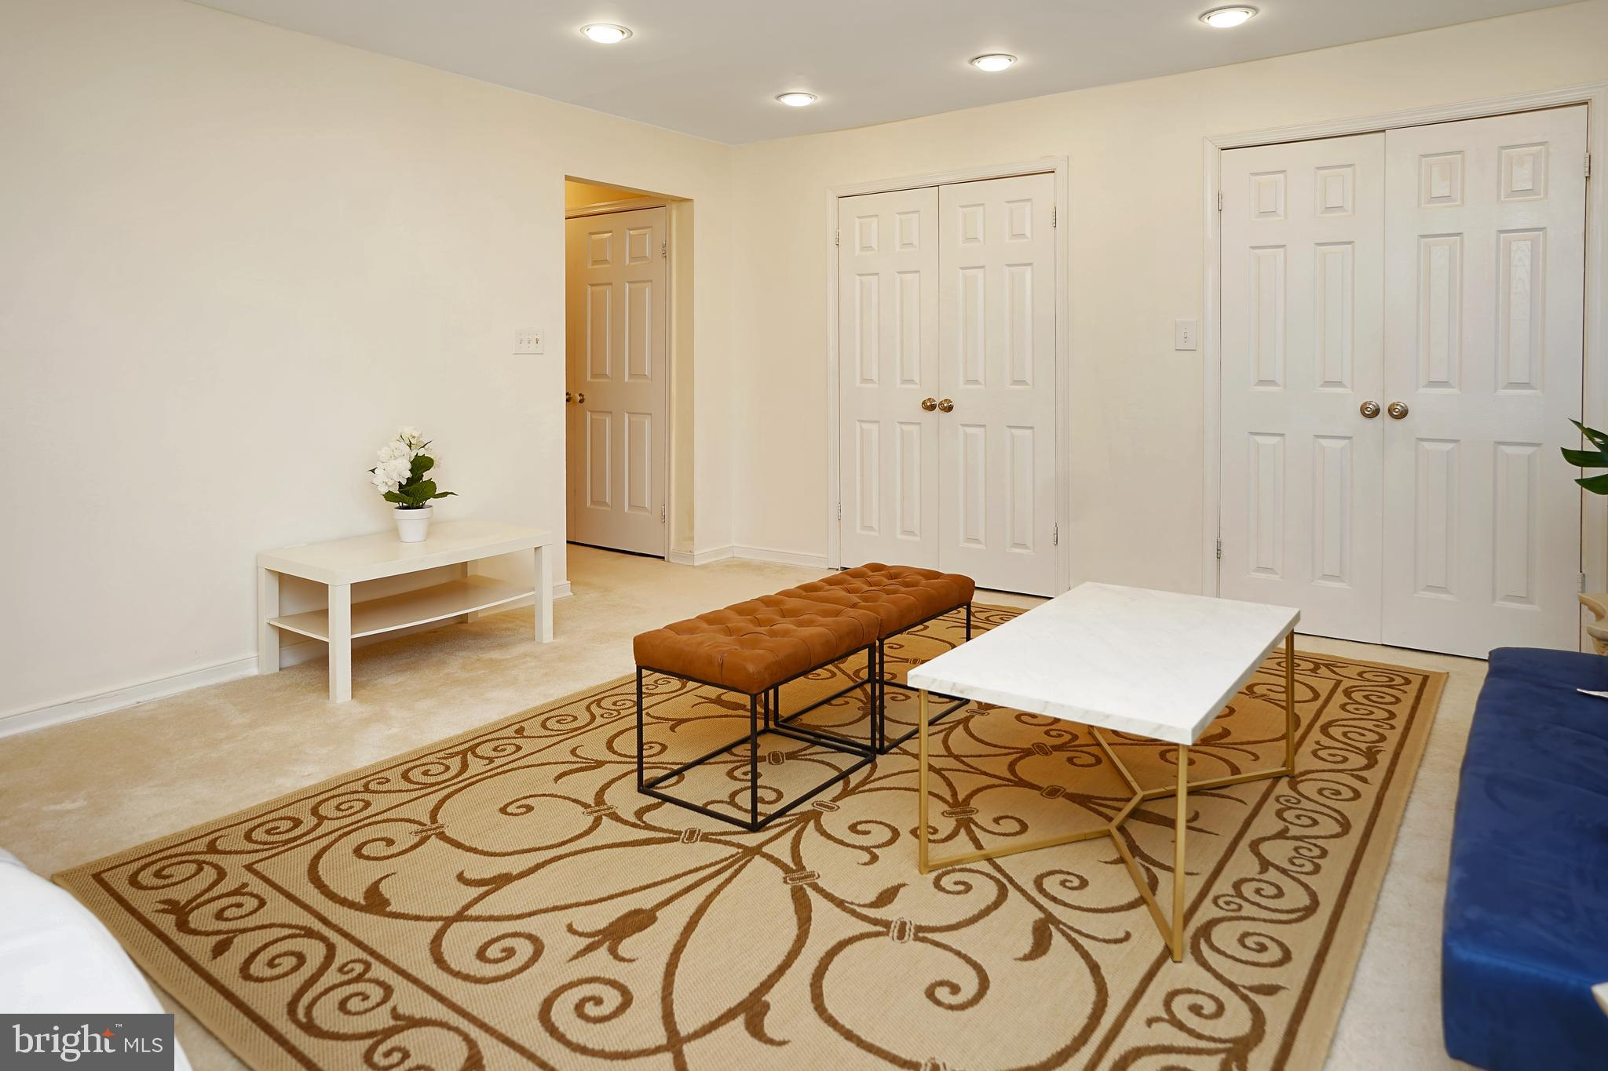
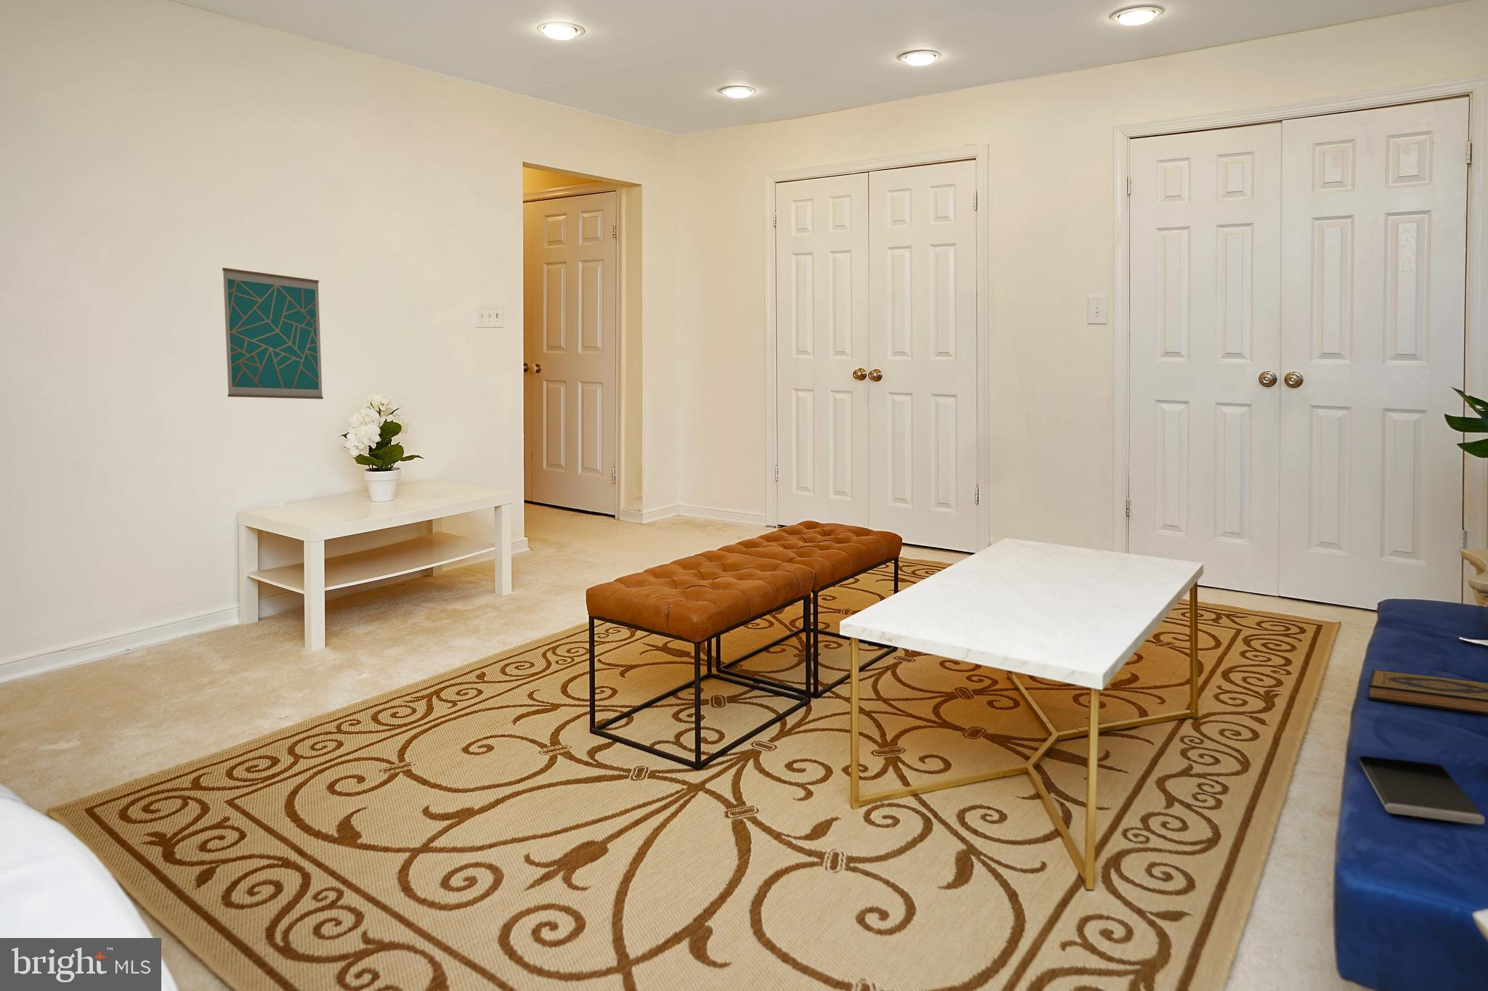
+ hardback book [1366,669,1488,716]
+ wall art [221,268,324,400]
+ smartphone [1357,755,1486,825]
